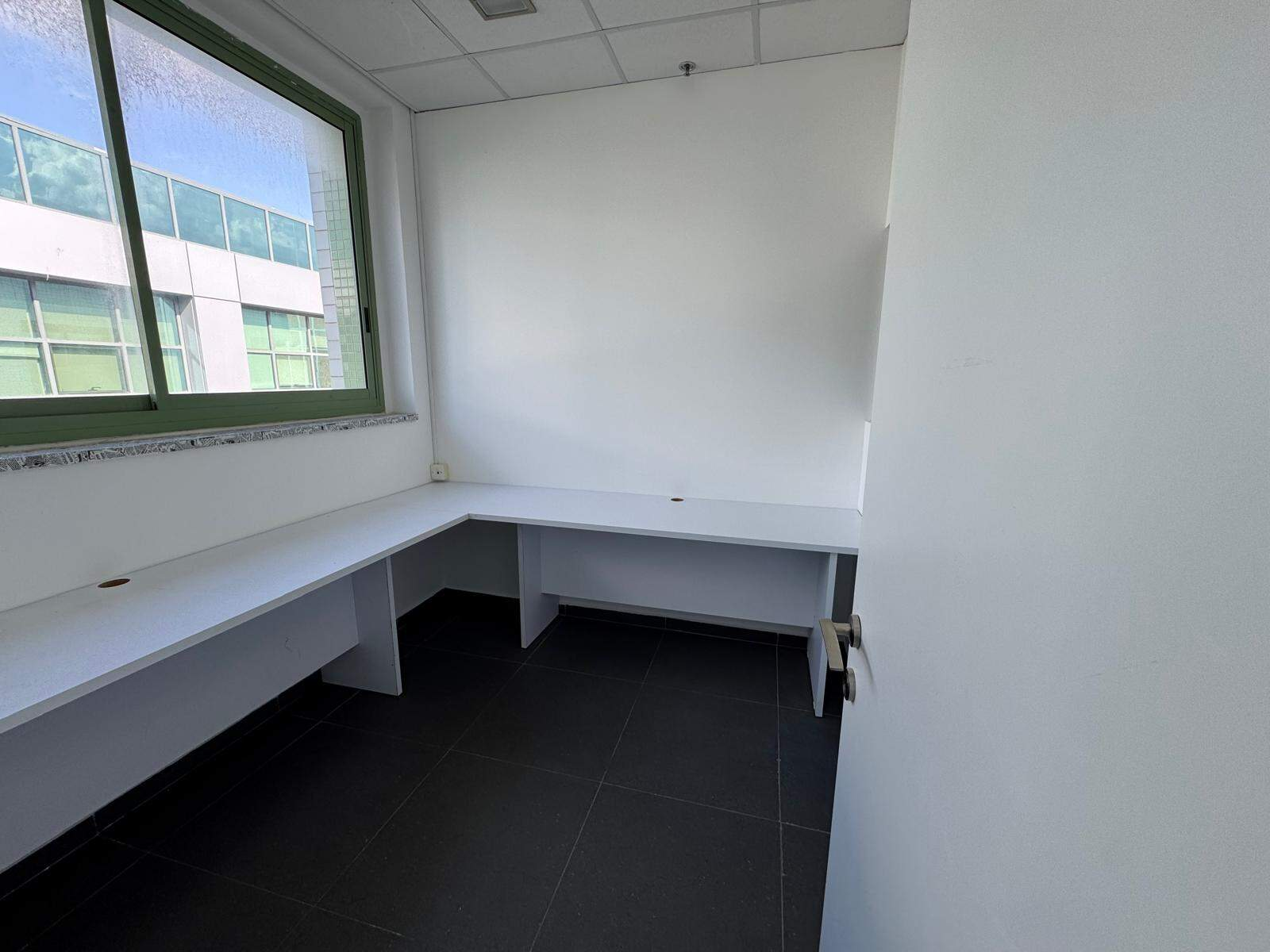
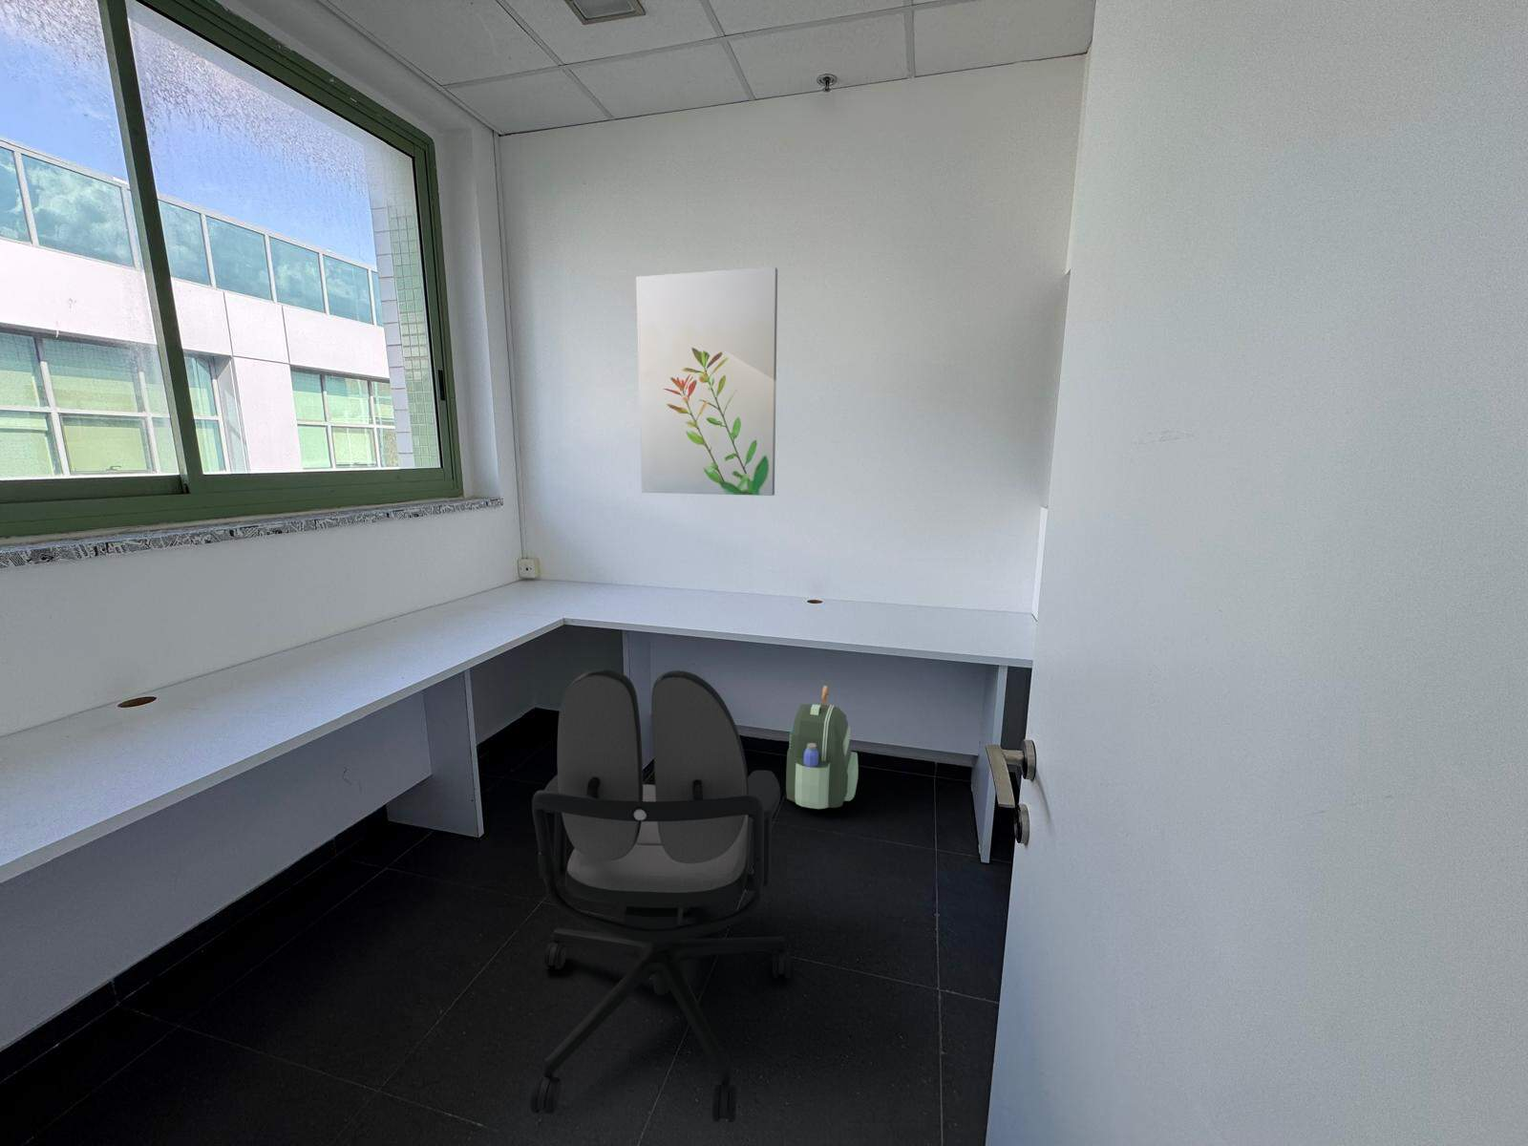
+ office chair [529,668,792,1123]
+ backpack [784,685,859,810]
+ wall art [635,266,778,497]
